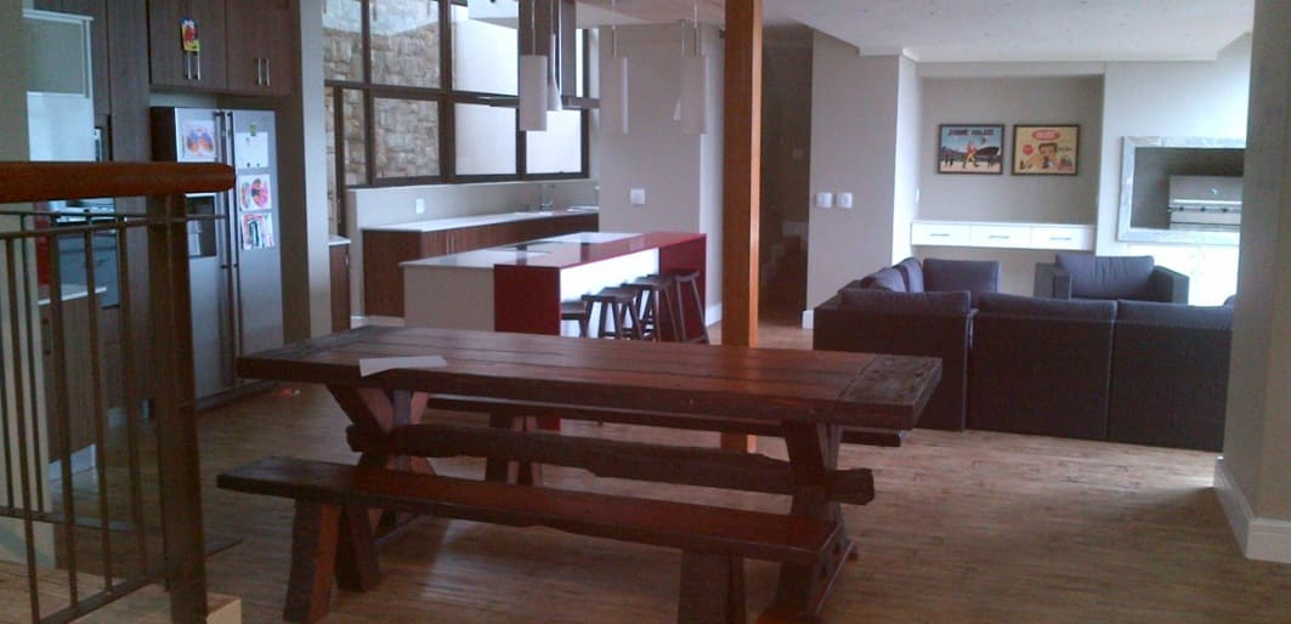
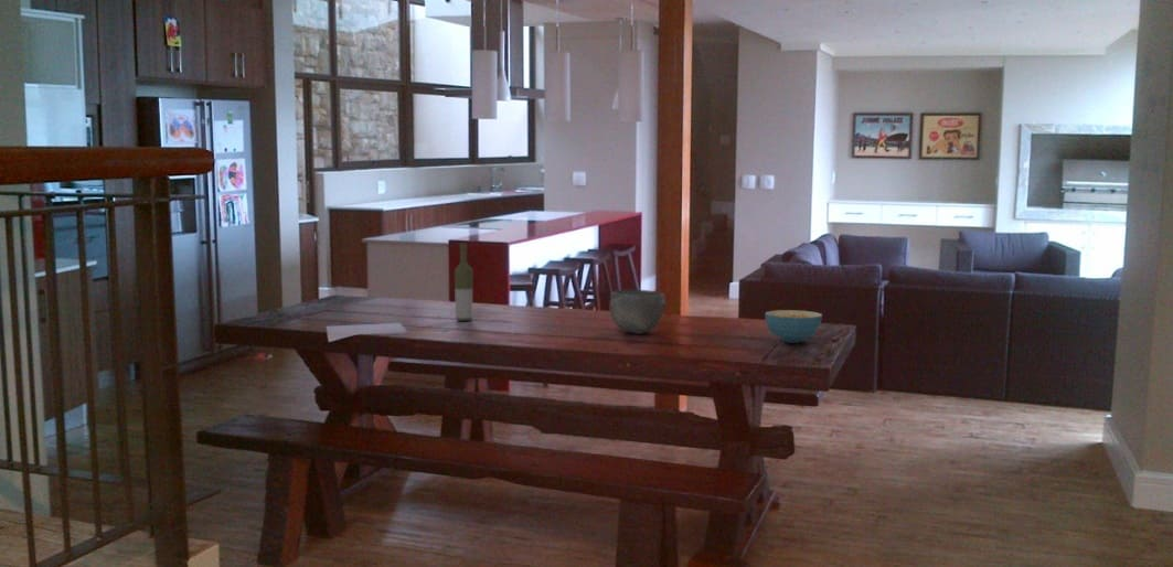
+ cereal bowl [764,309,823,344]
+ bottle [454,242,473,322]
+ bowl [608,288,668,335]
